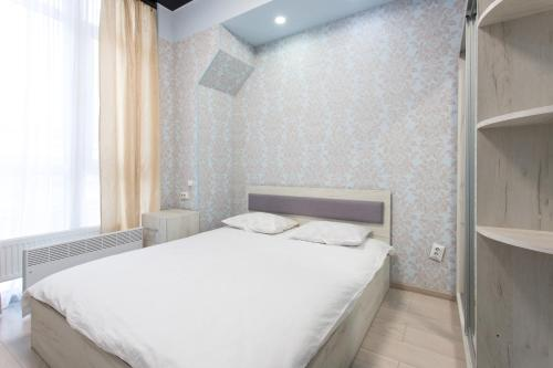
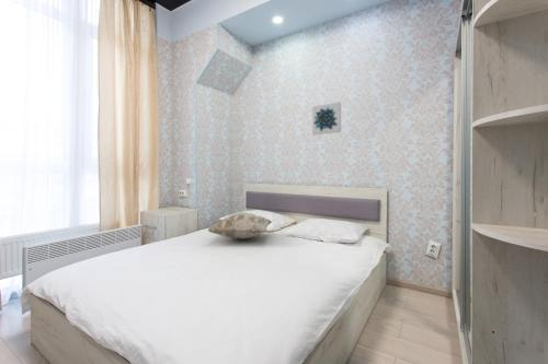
+ wall art [311,102,342,136]
+ decorative pillow [206,211,273,240]
